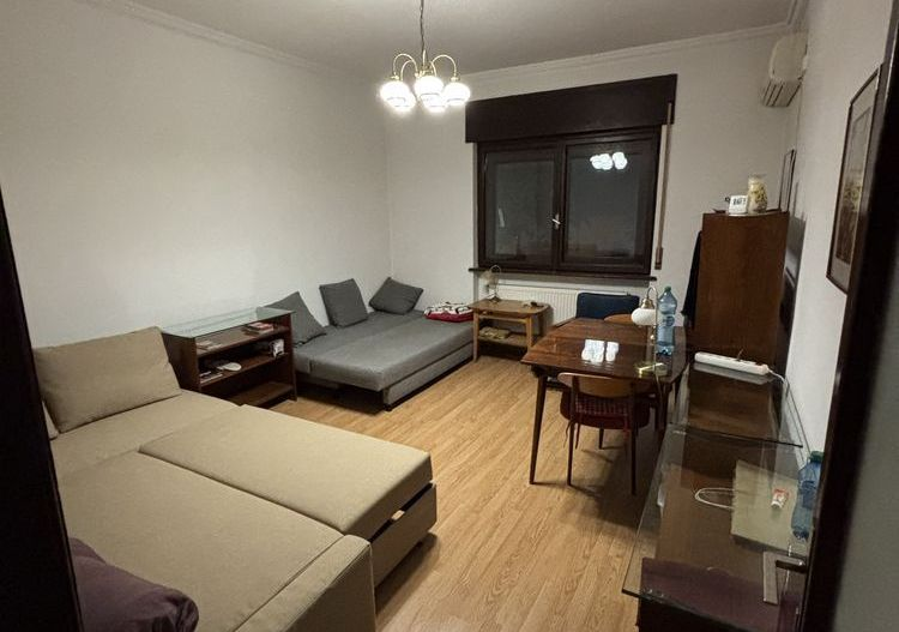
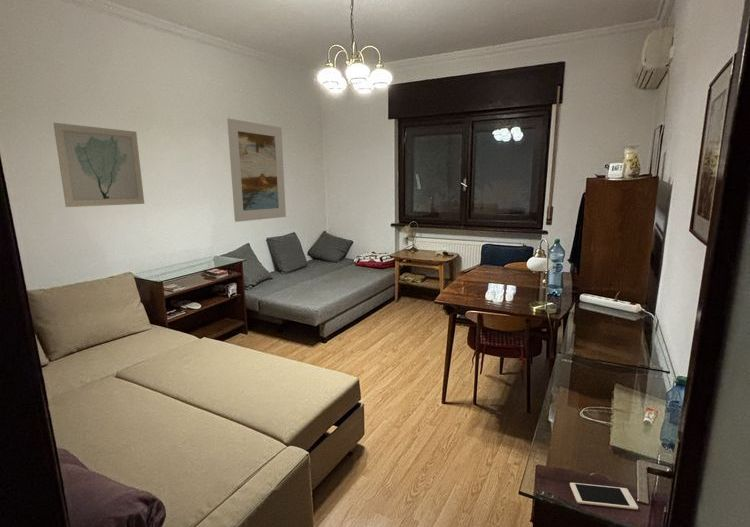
+ wall art [52,122,145,208]
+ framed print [226,118,287,223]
+ cell phone [569,482,639,511]
